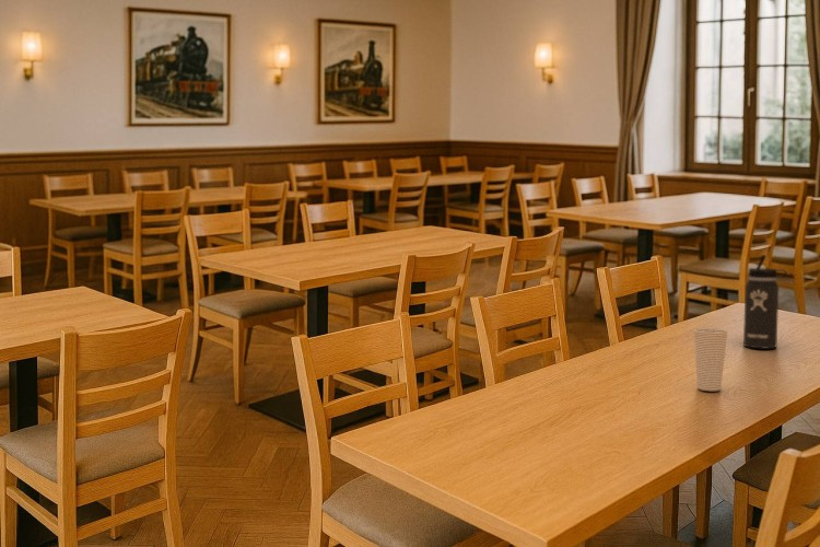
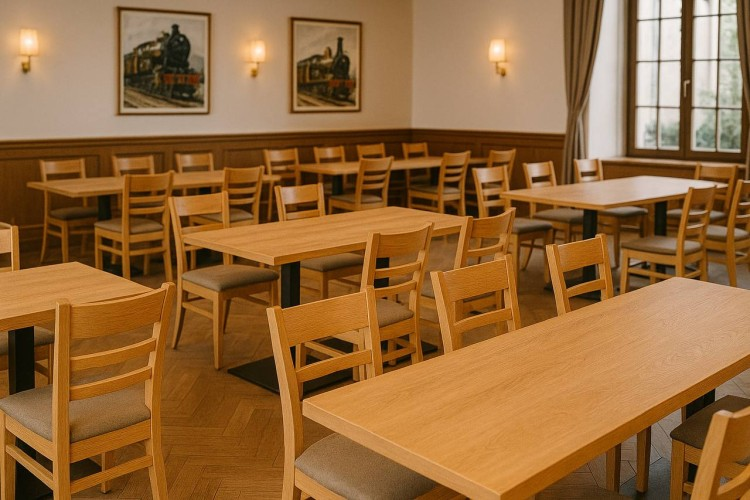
- thermos bottle [742,254,788,350]
- cup [693,327,728,392]
